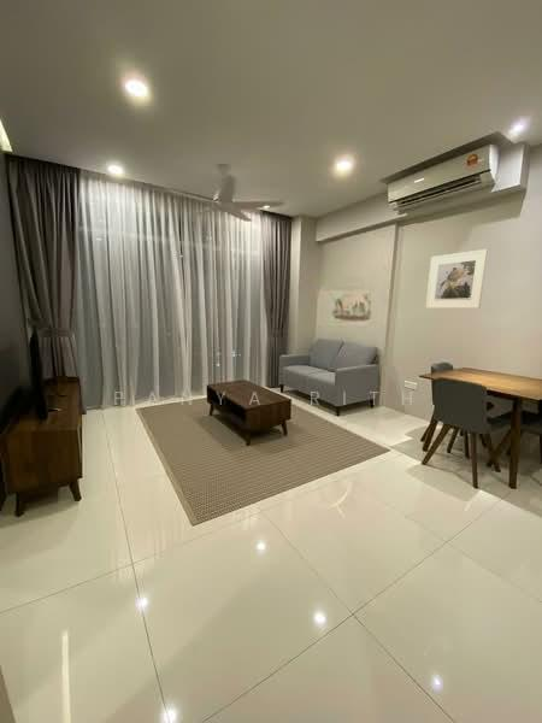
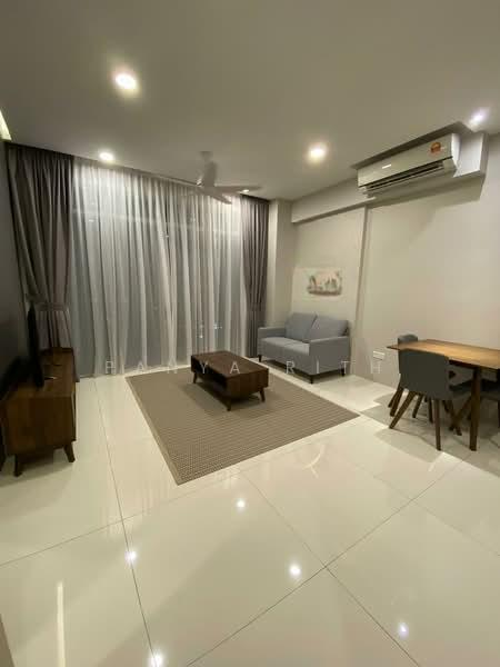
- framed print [425,248,489,310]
